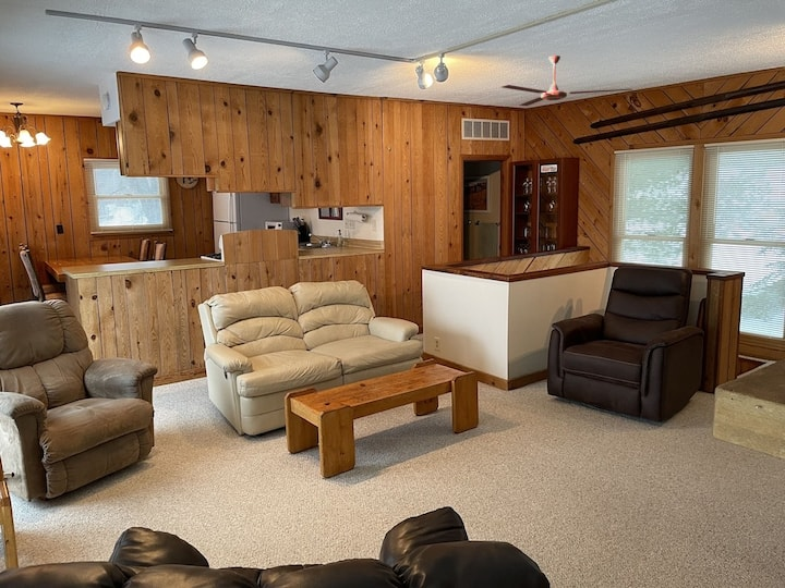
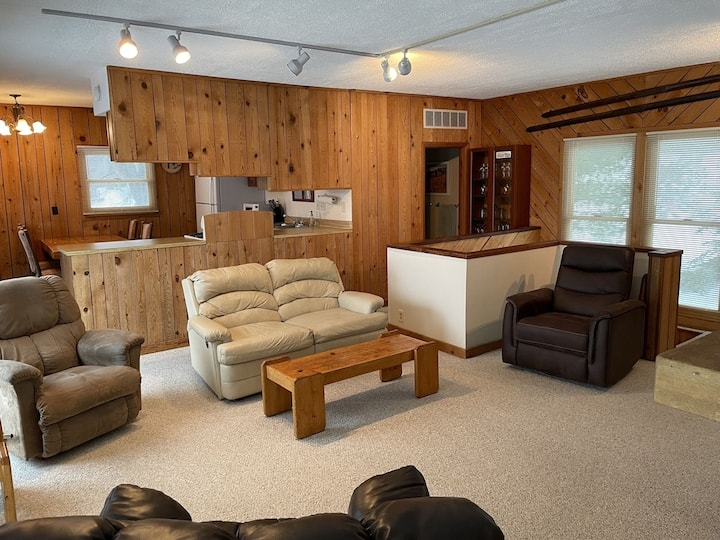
- ceiling fan [502,54,632,107]
